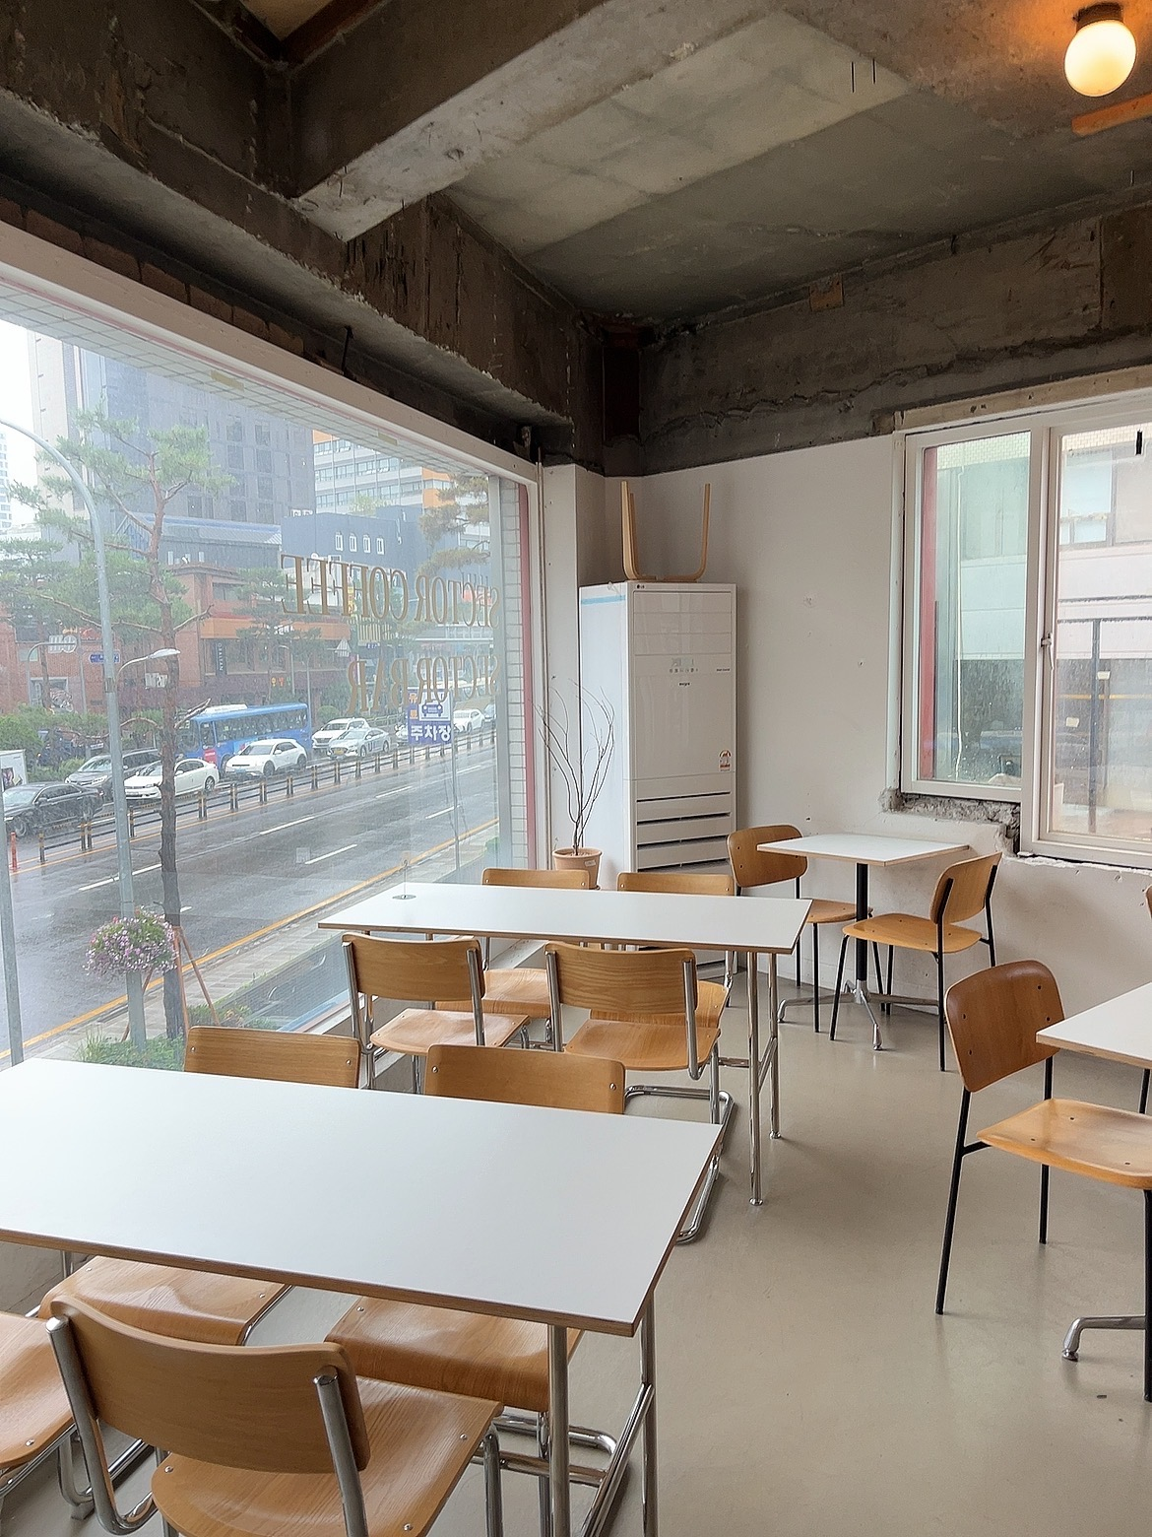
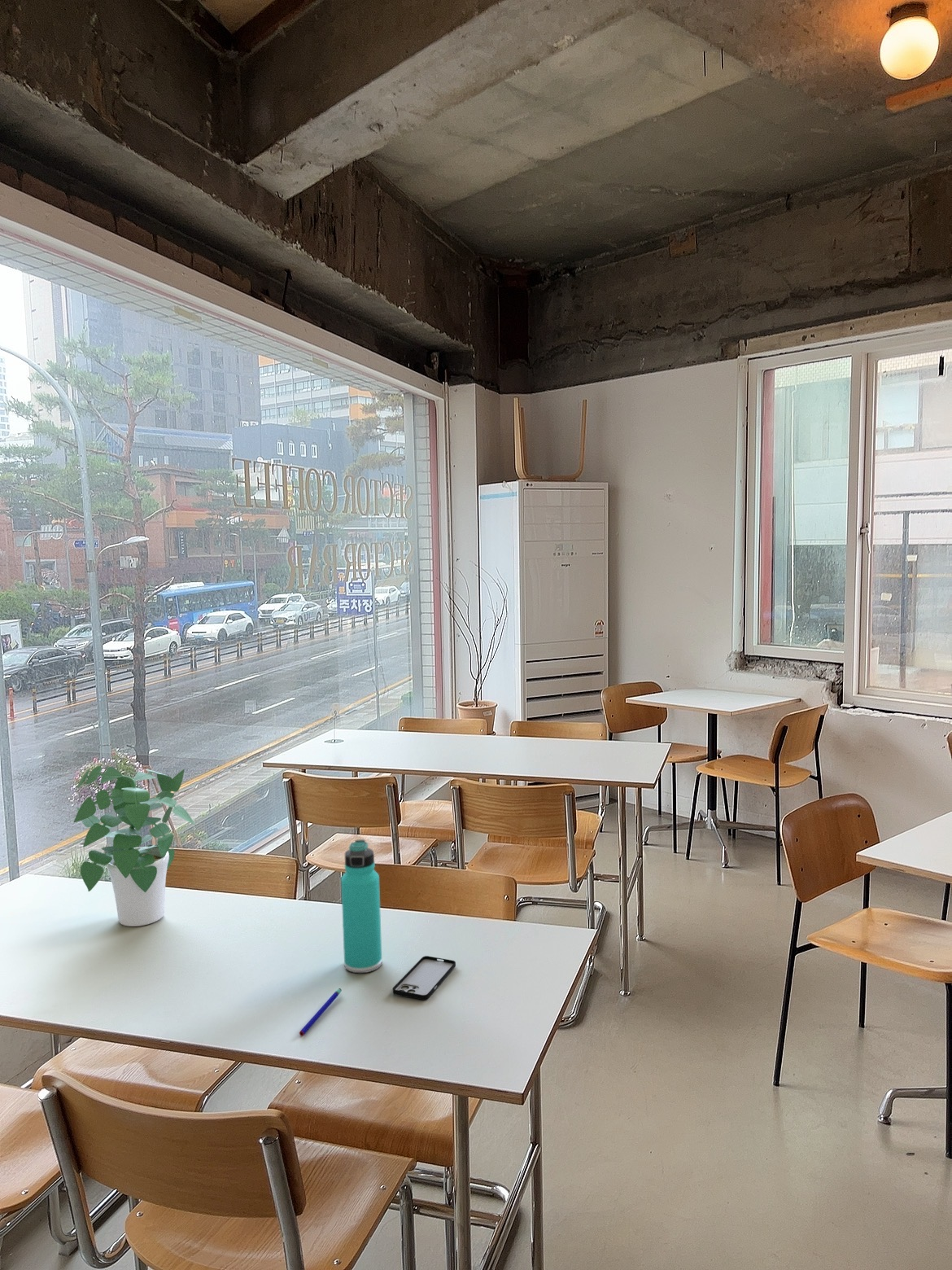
+ thermos bottle [340,839,382,974]
+ pen [299,988,343,1036]
+ smartphone [392,955,456,1001]
+ potted plant [73,765,195,927]
